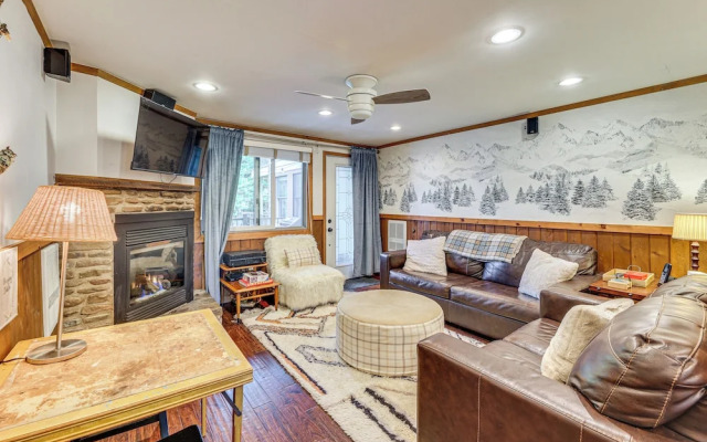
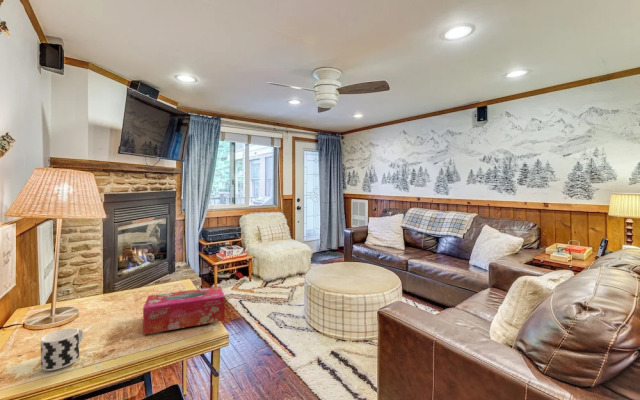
+ cup [40,327,84,372]
+ tissue box [142,285,226,336]
